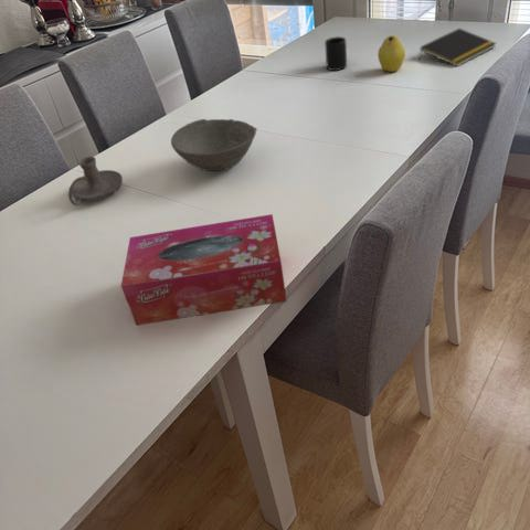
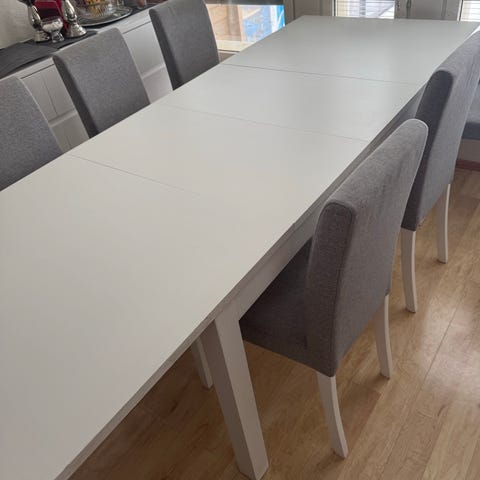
- bowl [170,118,258,172]
- fruit [377,34,406,73]
- candle holder [67,156,124,206]
- tissue box [120,213,288,326]
- notepad [418,28,497,67]
- mug [324,35,348,72]
